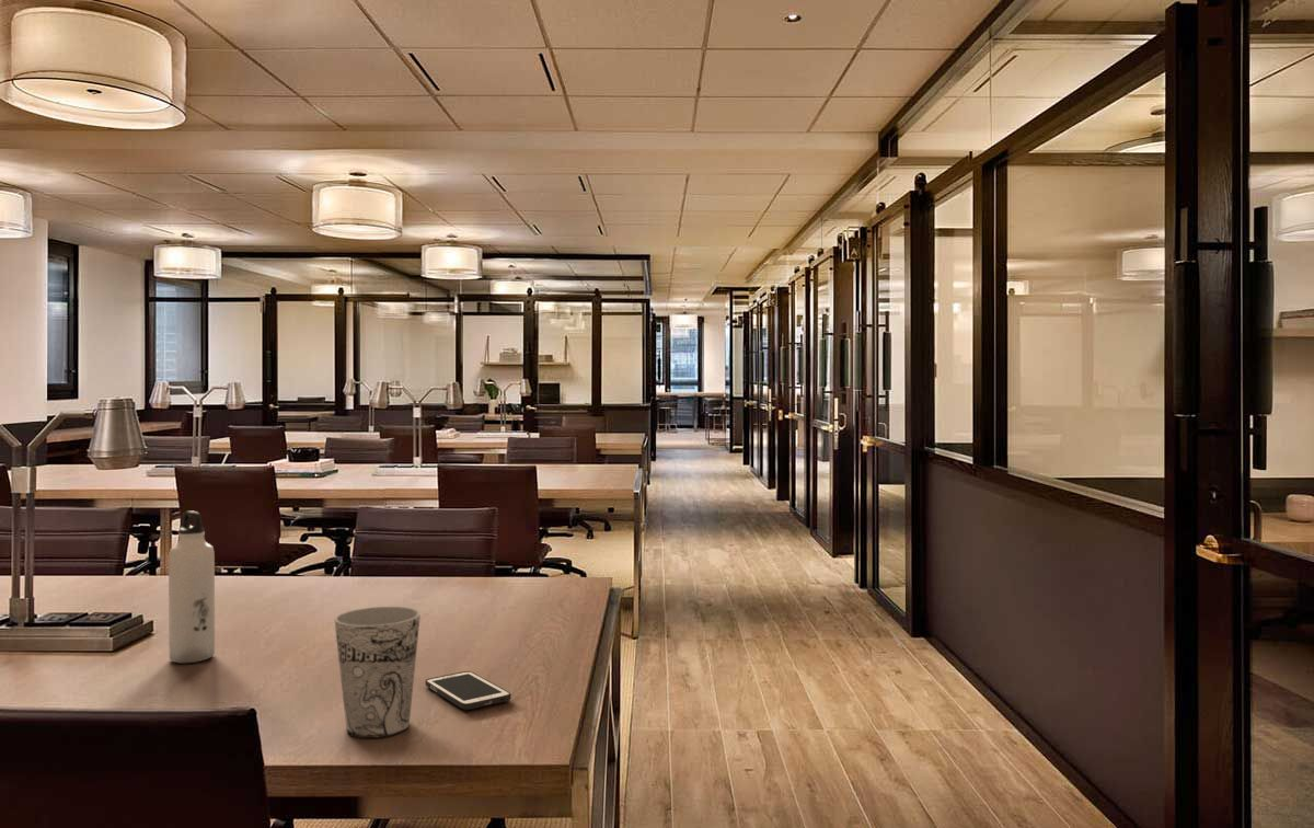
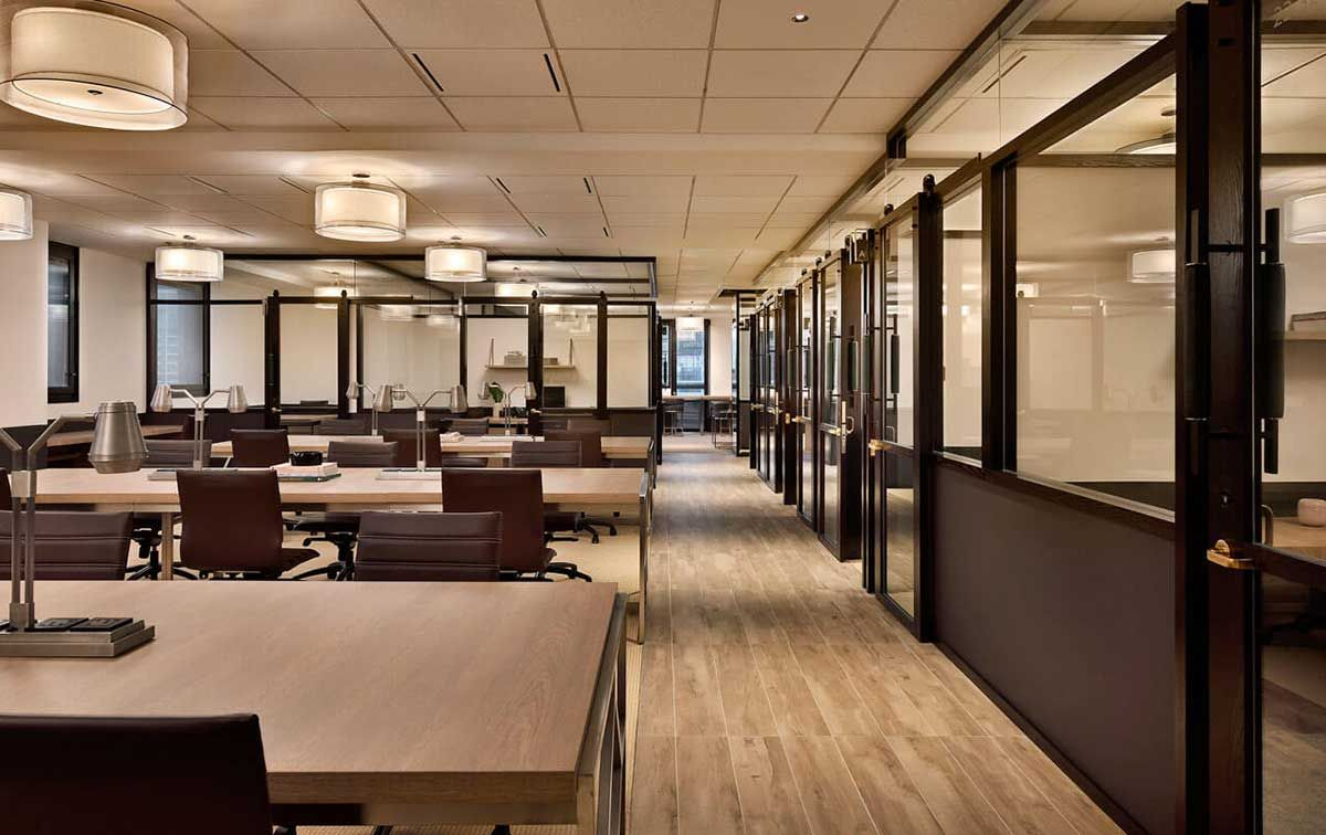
- cell phone [424,670,512,711]
- cup [333,606,422,739]
- water bottle [168,510,216,664]
